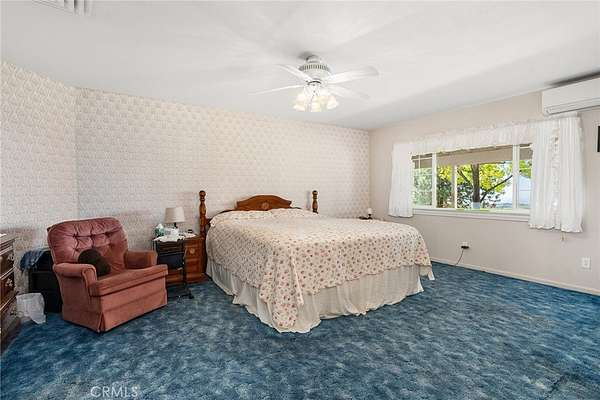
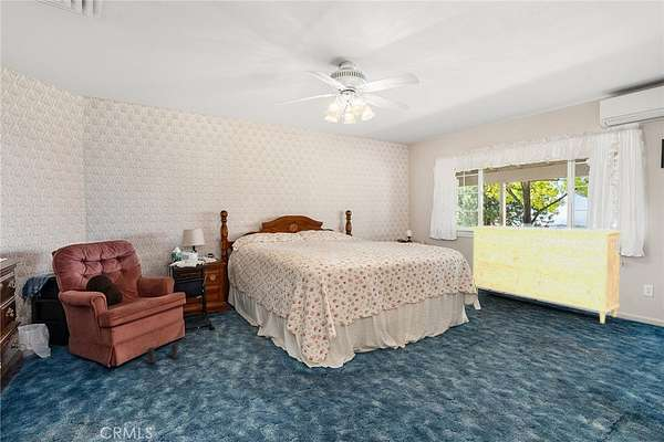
+ dresser [470,224,623,324]
+ boots [146,341,180,366]
